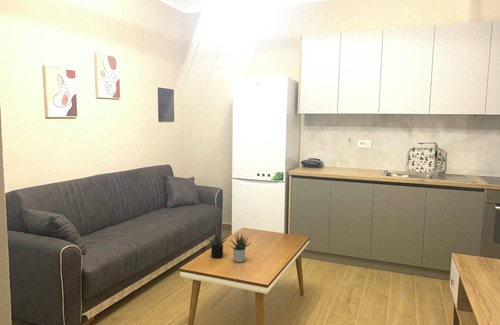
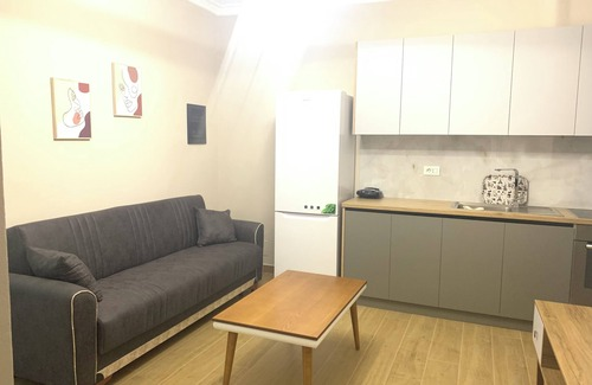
- succulent plant [206,231,252,263]
